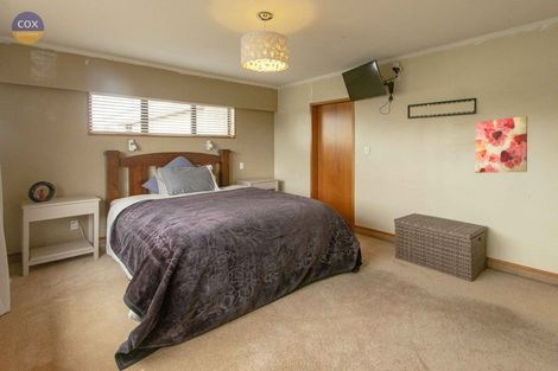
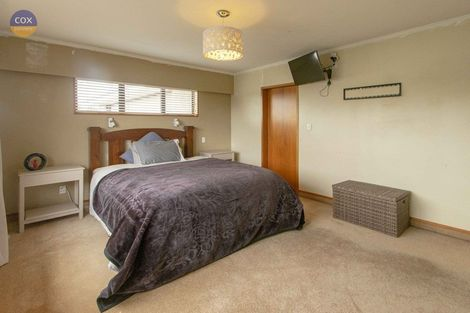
- wall art [475,115,528,174]
